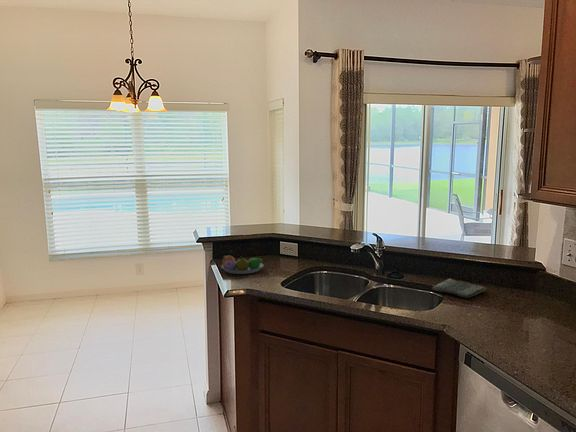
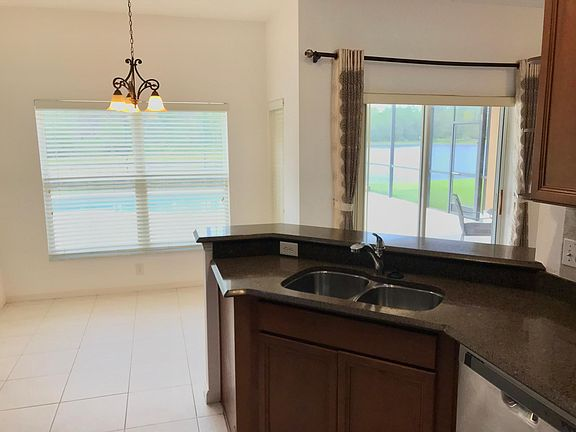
- fruit bowl [220,254,264,275]
- dish towel [431,277,487,299]
